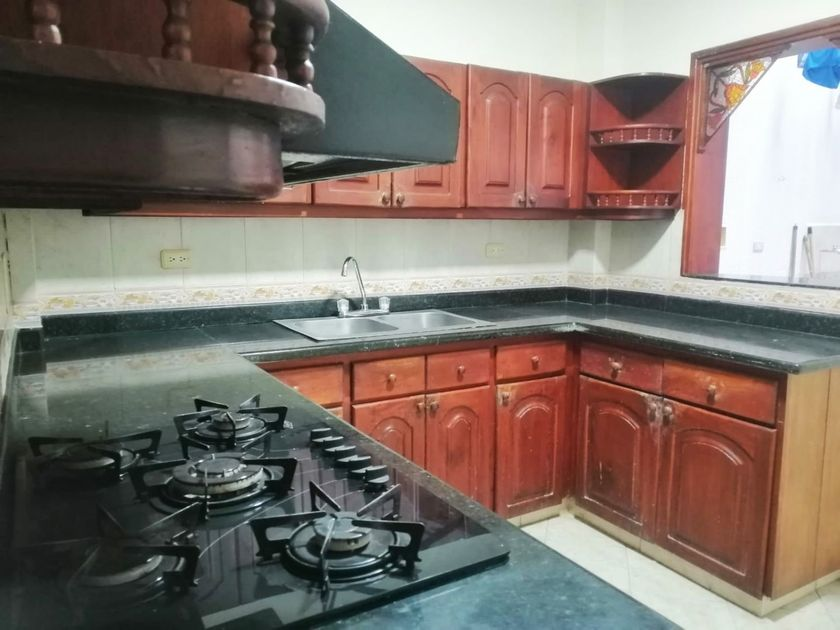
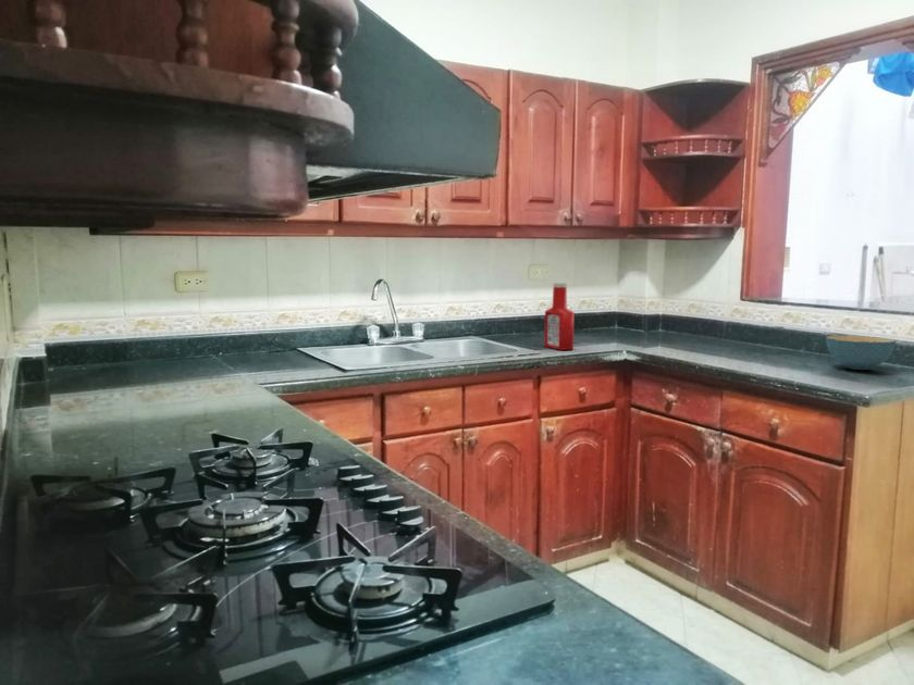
+ soap bottle [543,282,576,351]
+ cereal bowl [825,335,897,371]
